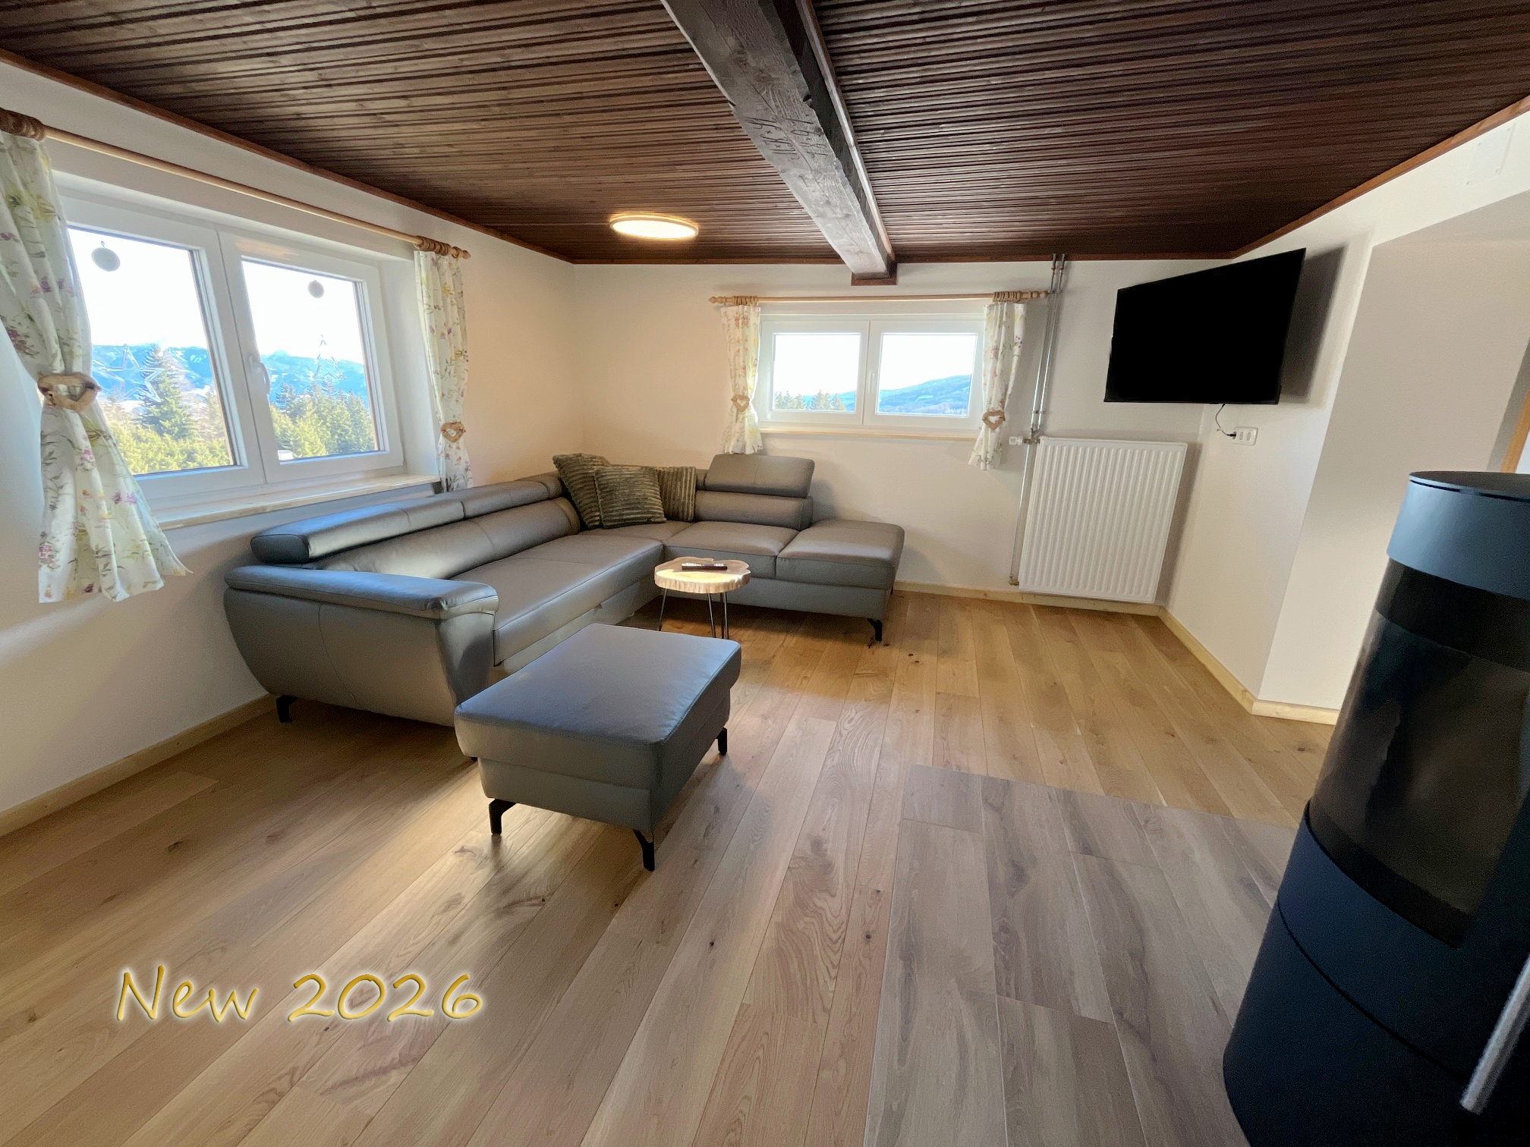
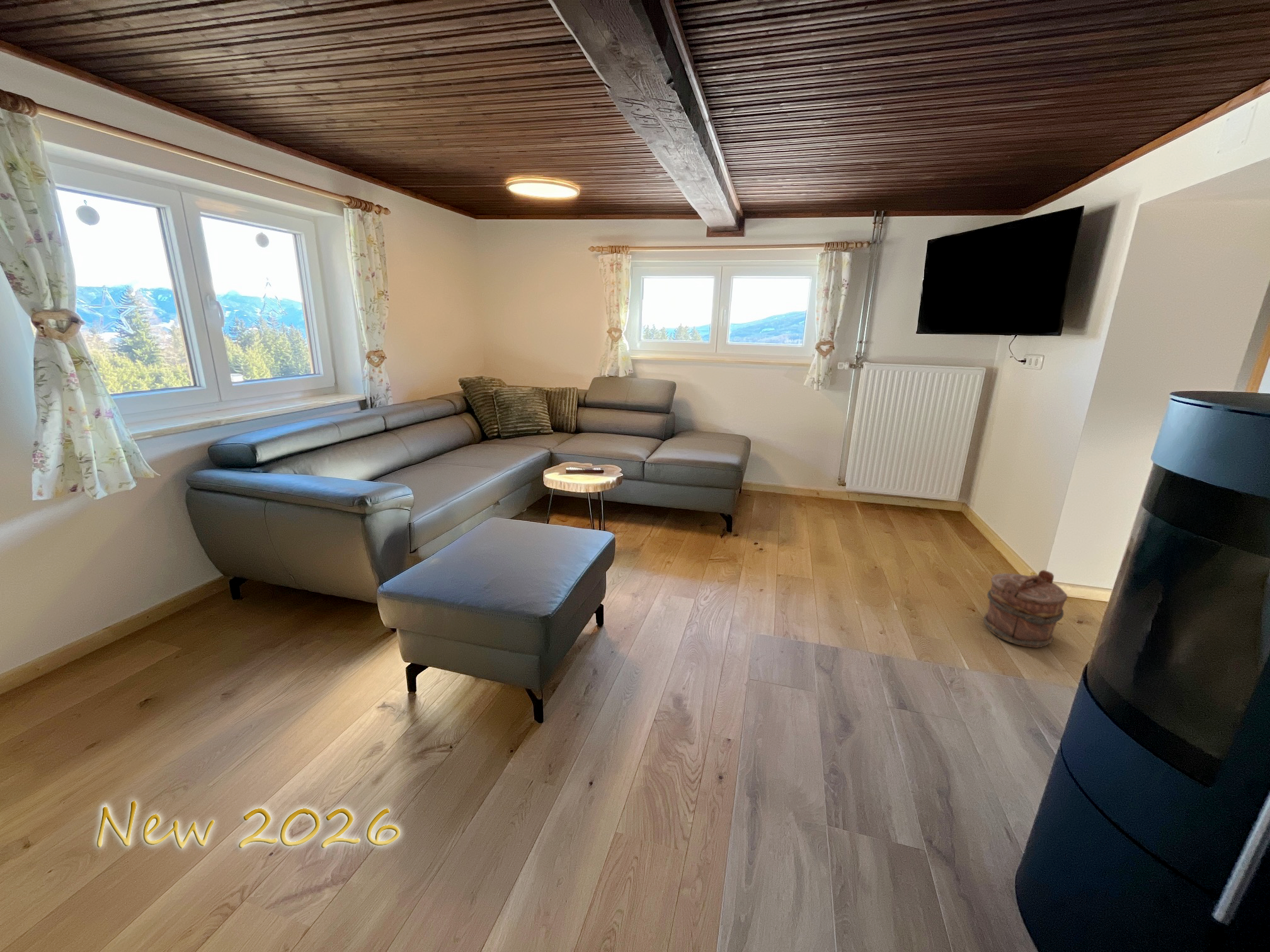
+ bucket [983,569,1068,649]
